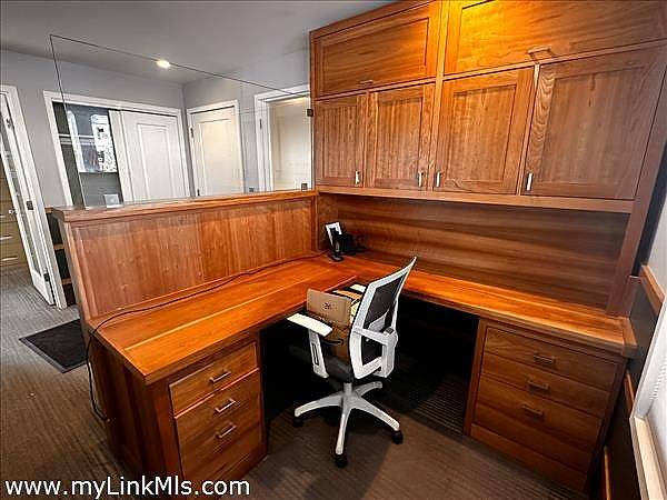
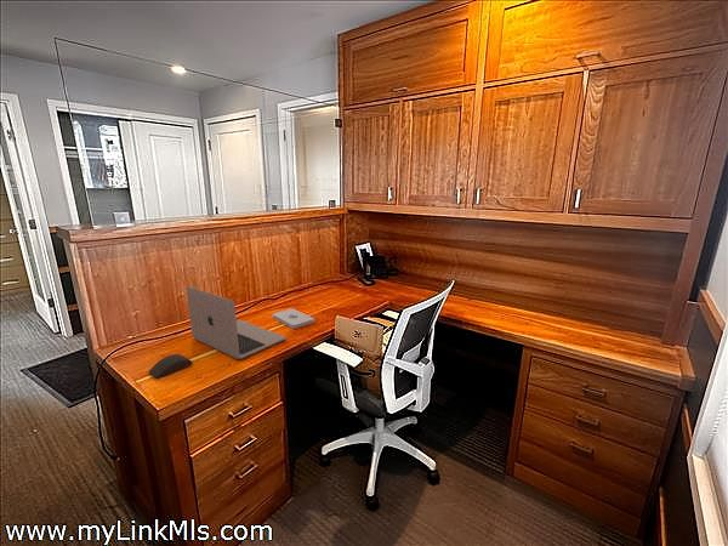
+ laptop [186,285,288,360]
+ notepad [272,307,315,329]
+ computer mouse [148,353,193,380]
